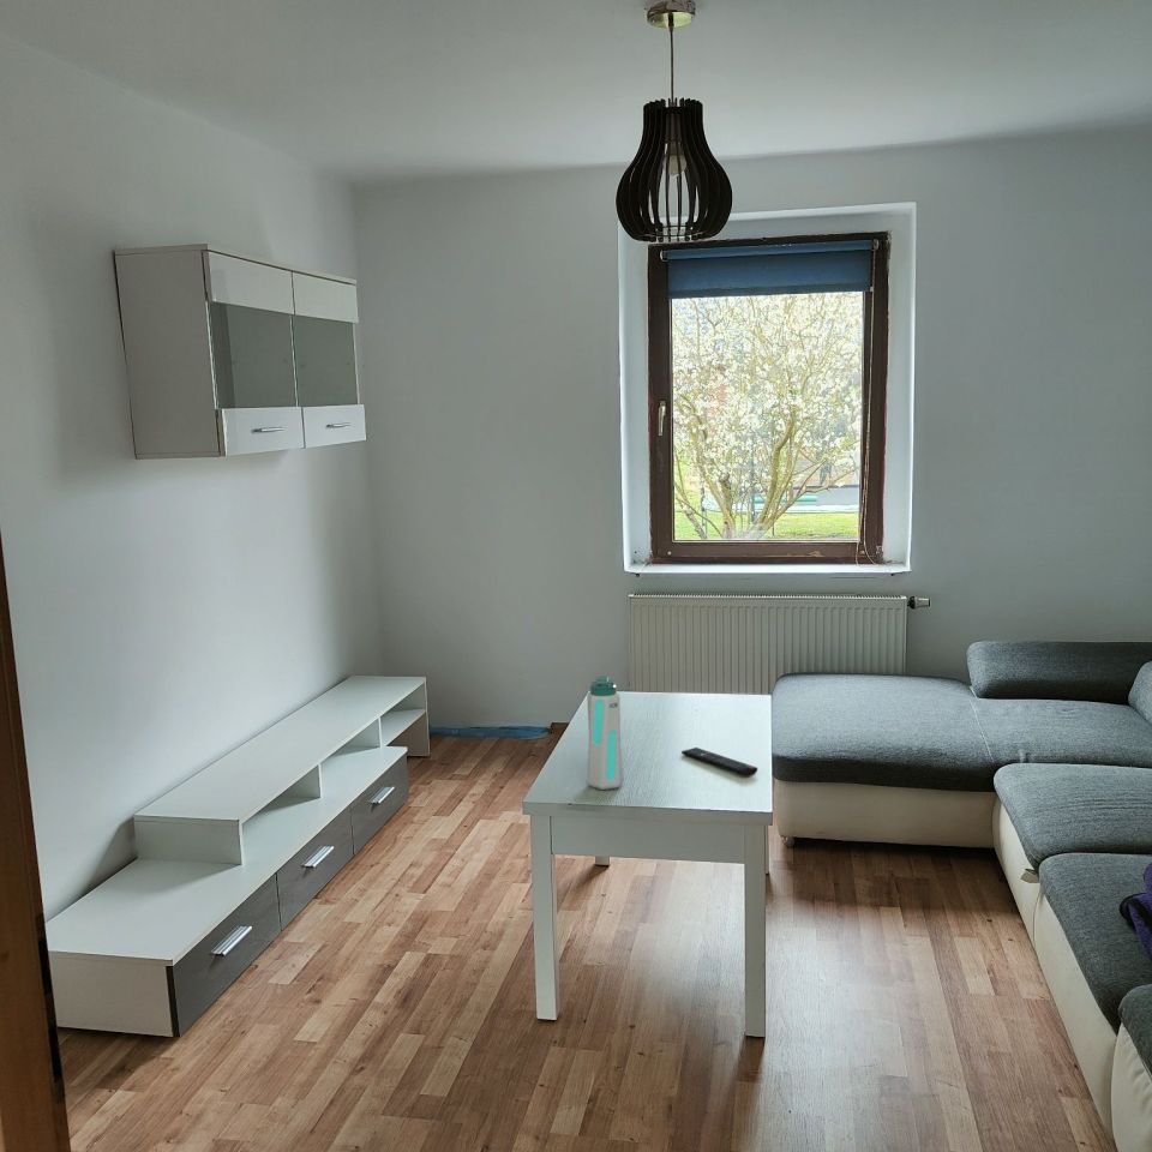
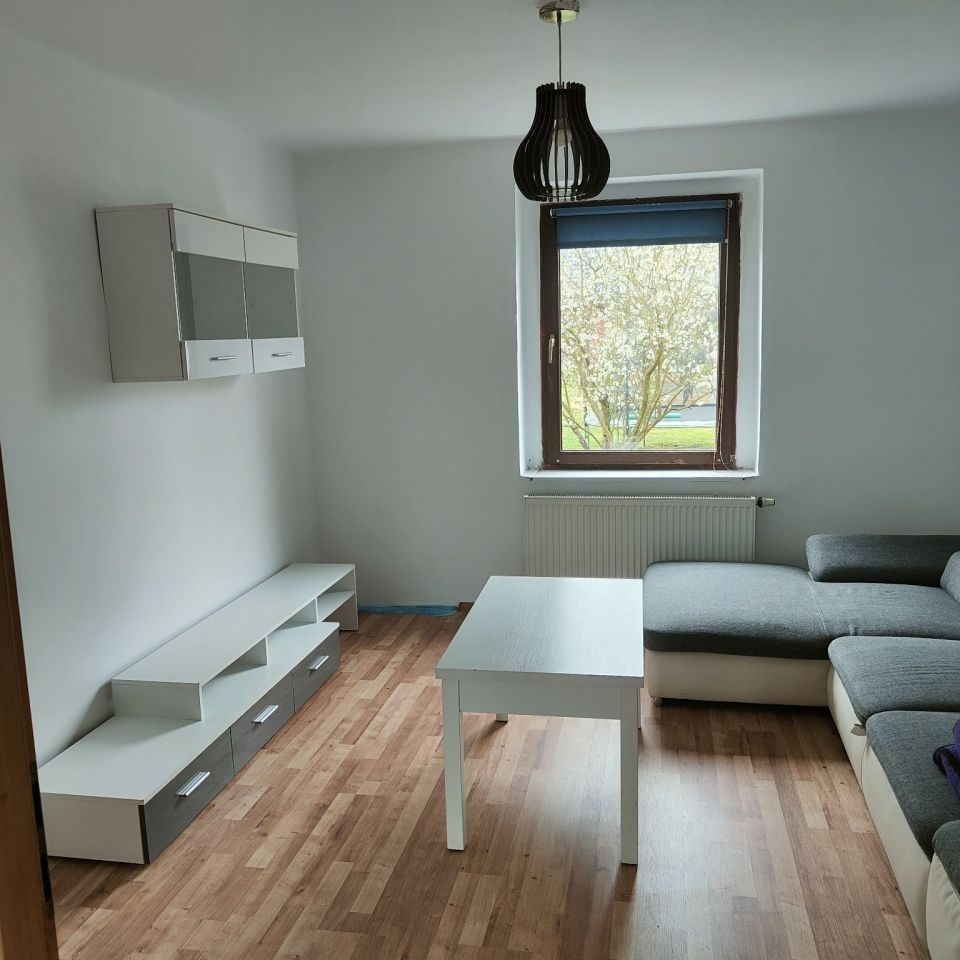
- water bottle [586,676,625,791]
- remote control [680,746,758,778]
